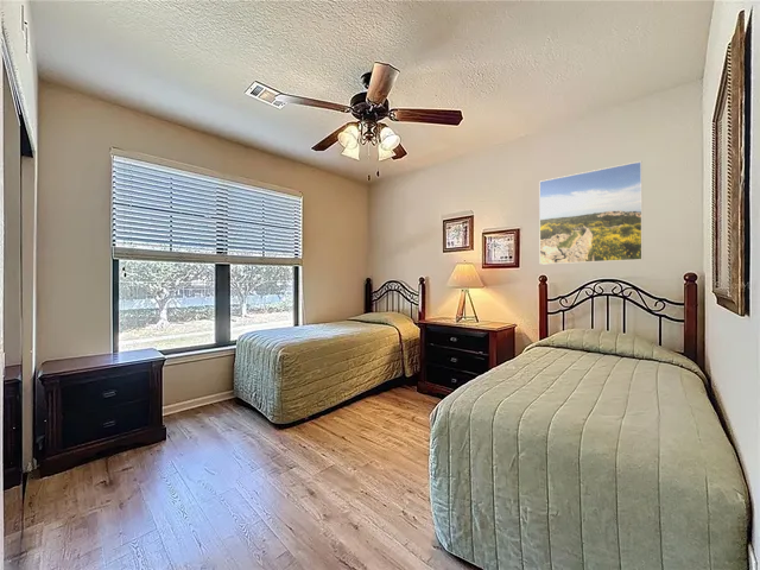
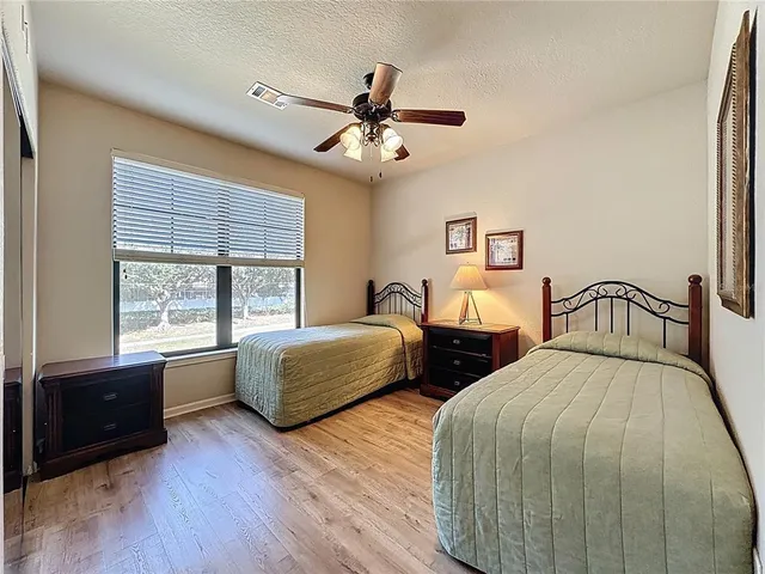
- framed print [538,160,644,266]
